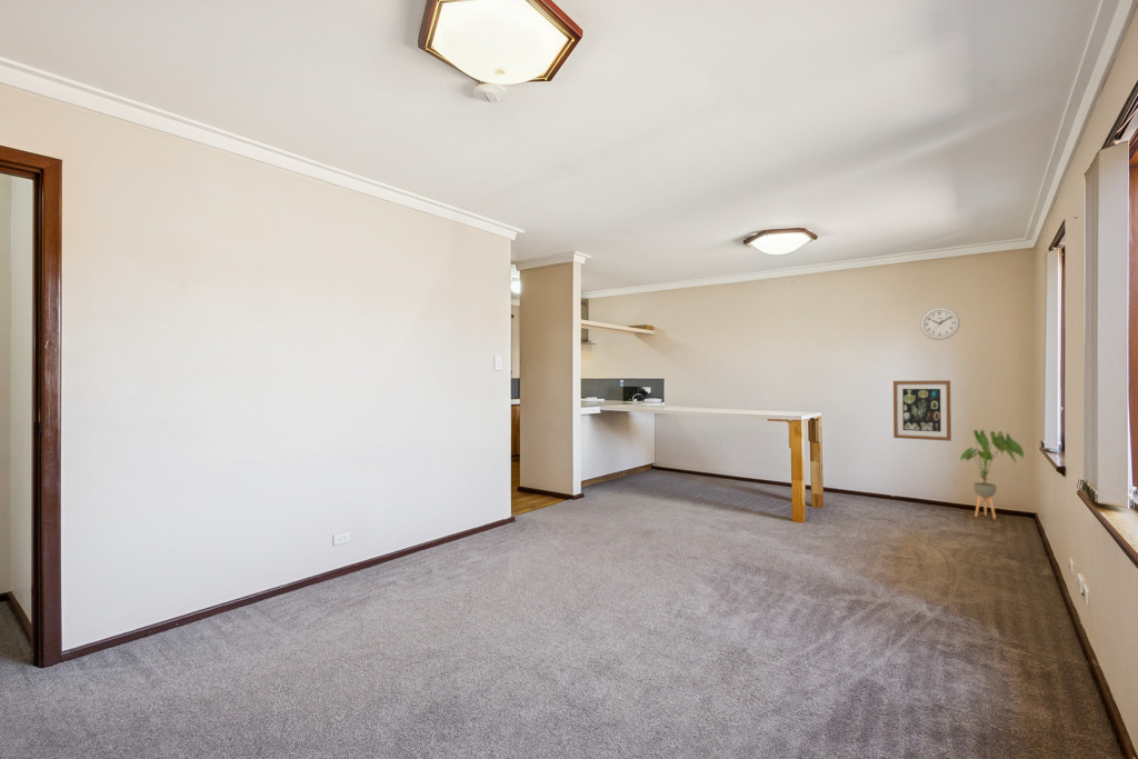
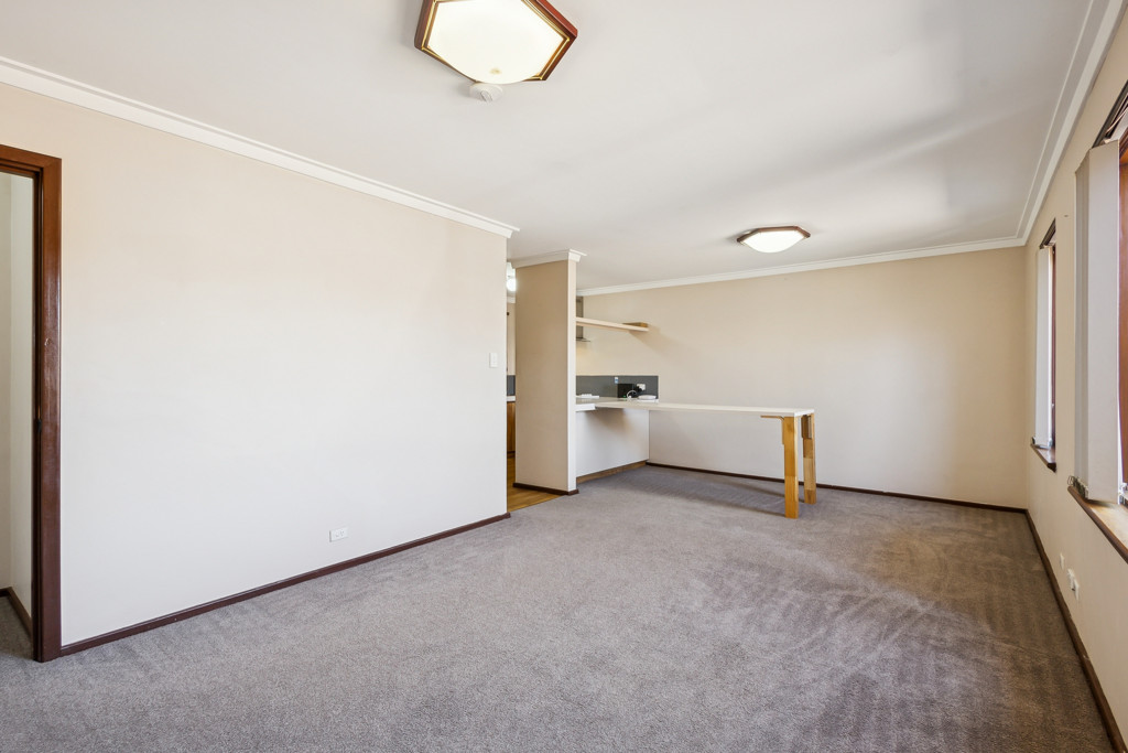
- wall art [892,379,952,442]
- wall clock [919,307,961,341]
- house plant [958,429,1025,520]
